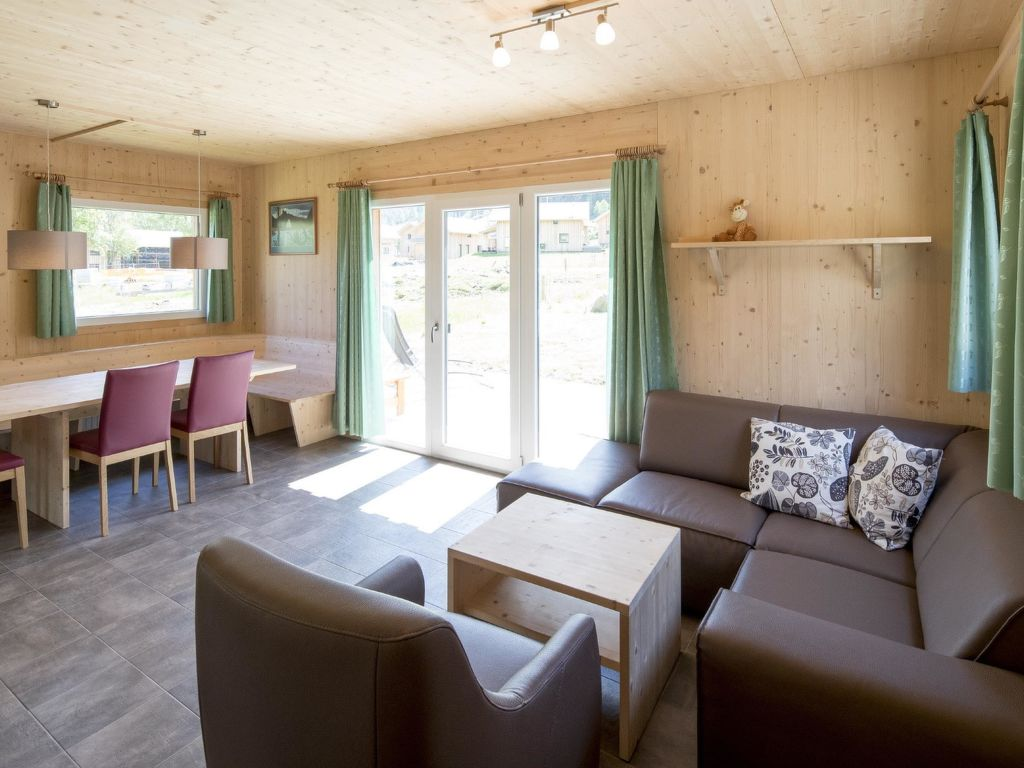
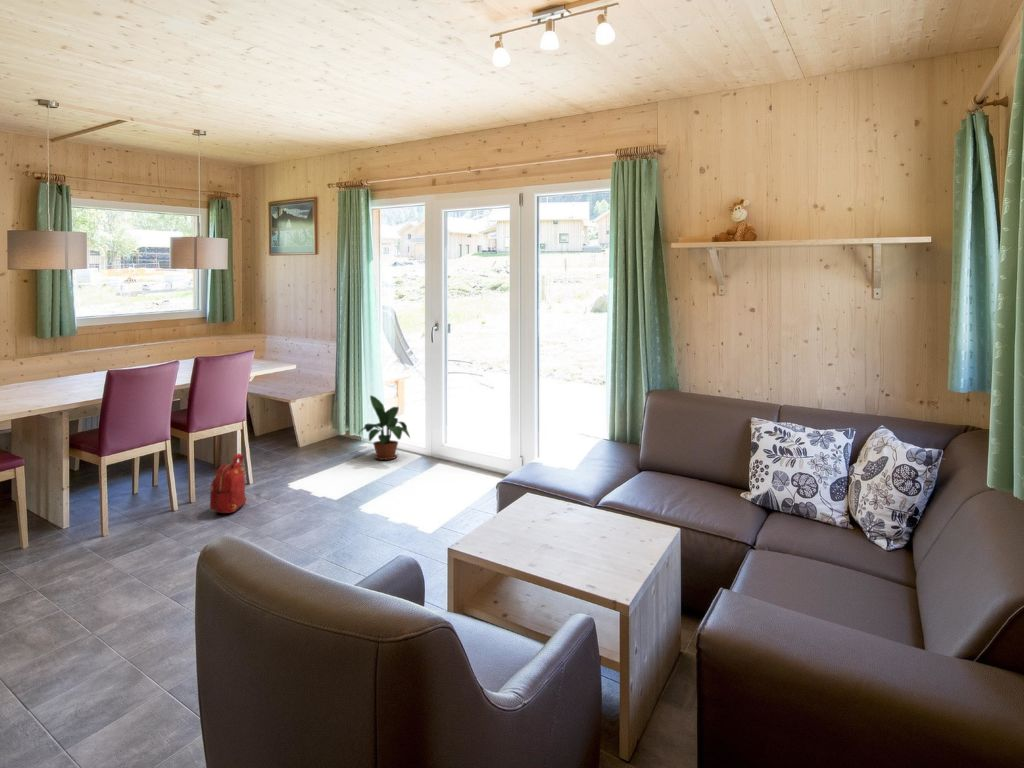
+ backpack [209,452,248,515]
+ potted plant [354,394,411,461]
